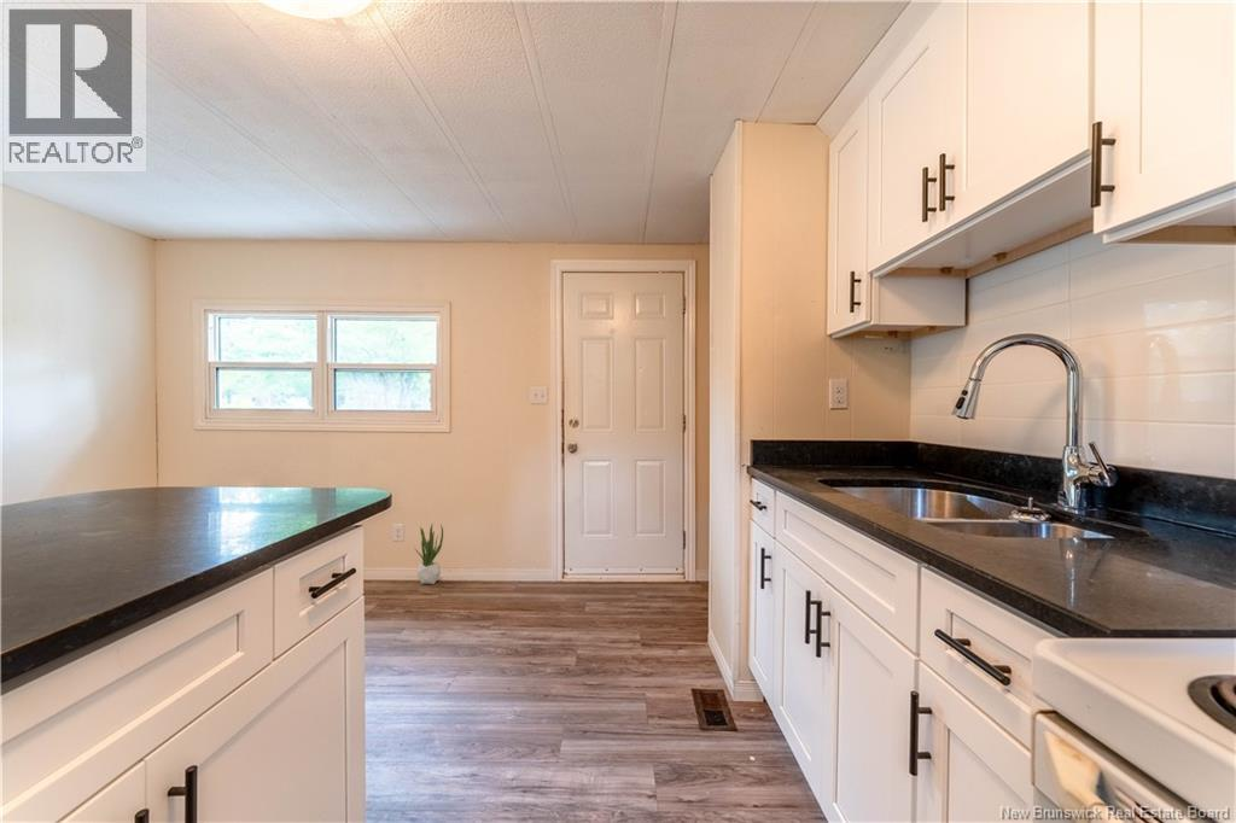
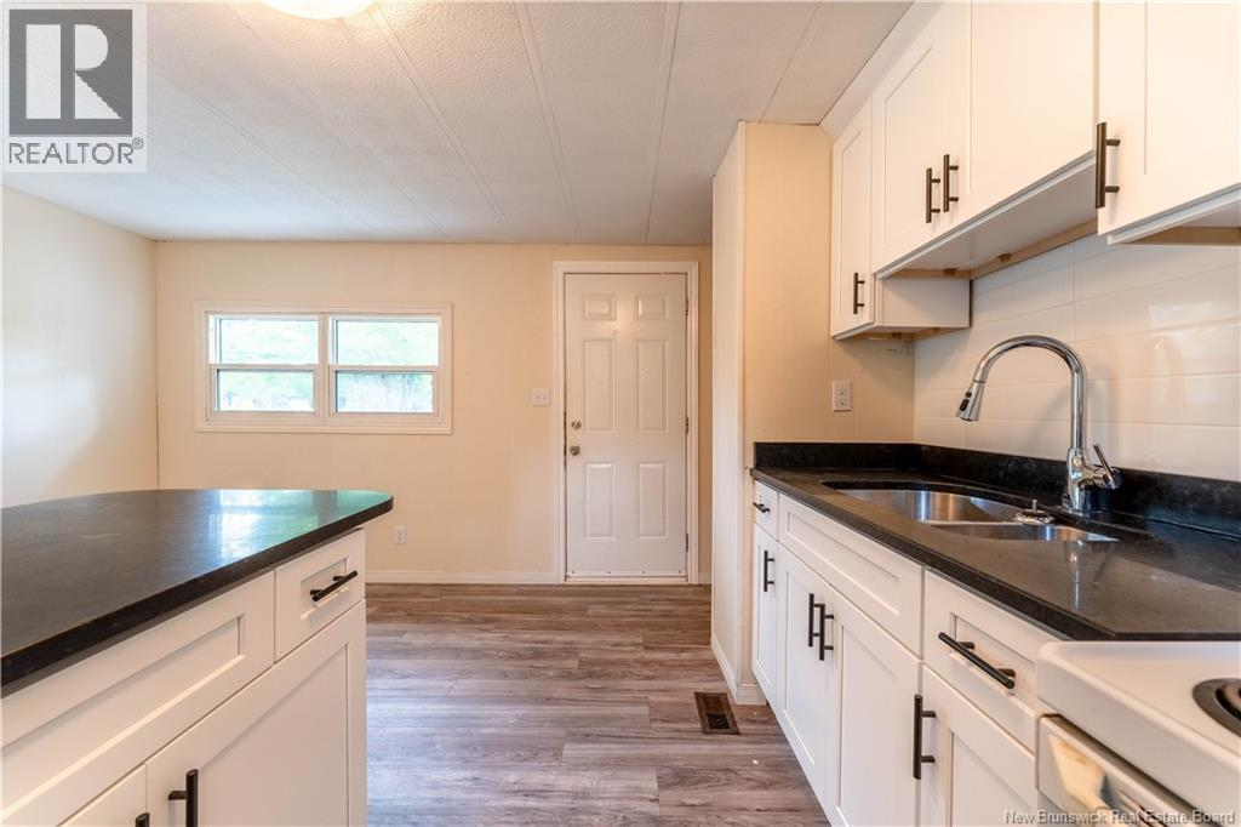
- potted plant [414,523,444,585]
